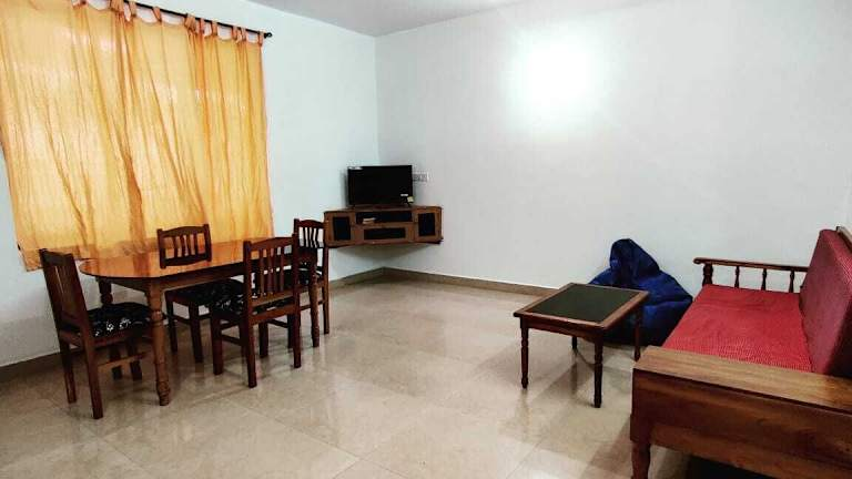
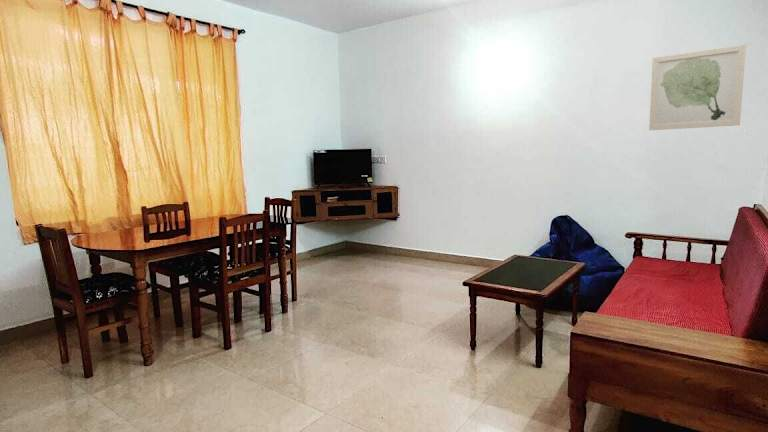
+ wall art [648,43,747,131]
